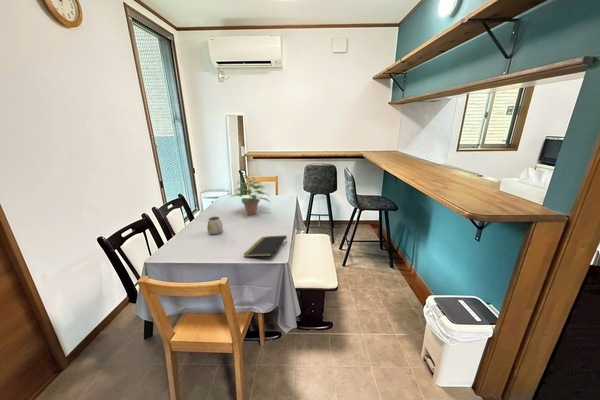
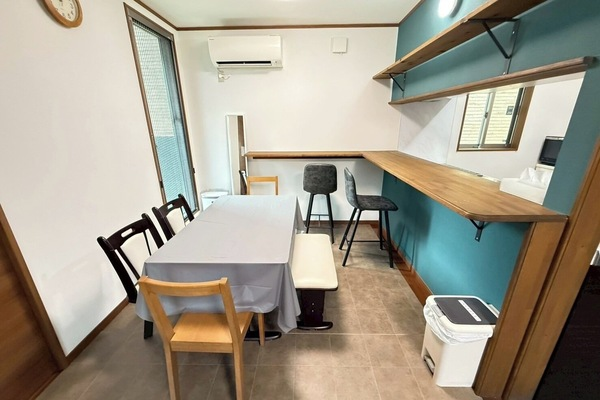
- mug [206,216,224,235]
- notepad [242,234,288,258]
- potted plant [229,174,272,216]
